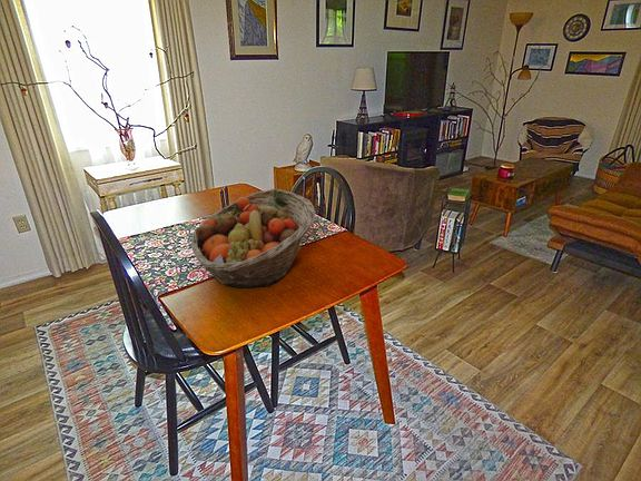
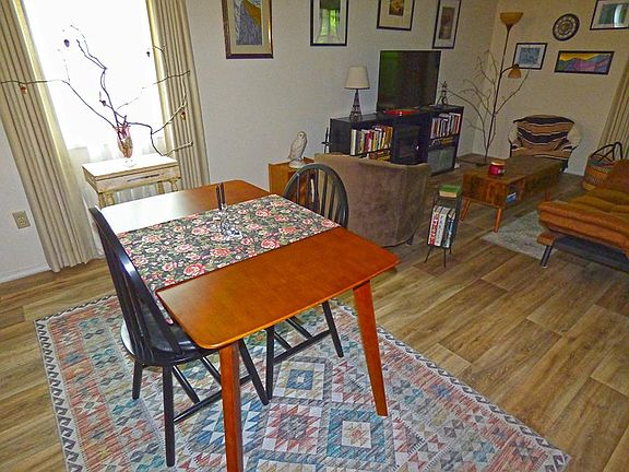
- fruit basket [190,188,317,288]
